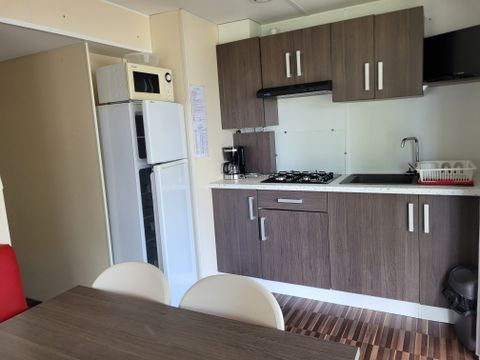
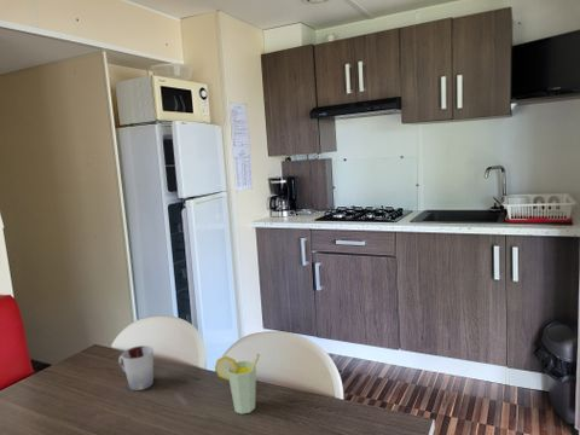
+ cup [117,344,155,392]
+ cup [214,353,261,416]
